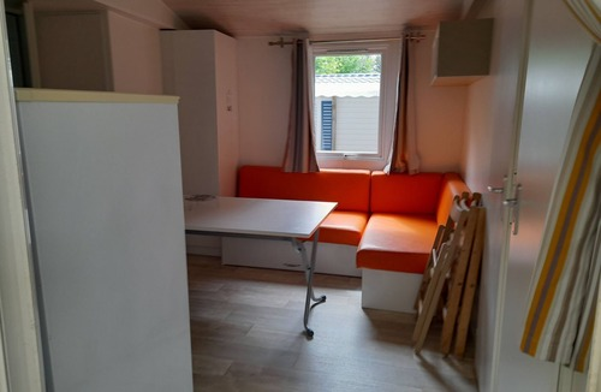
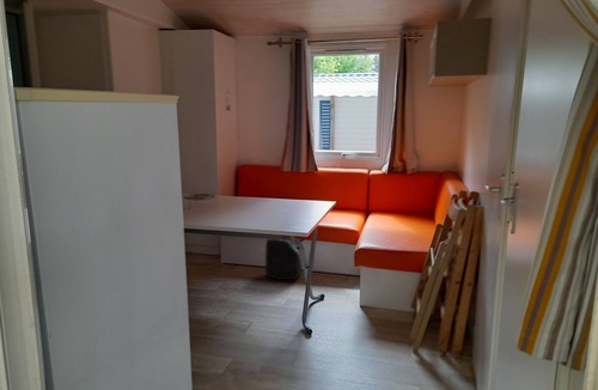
+ backpack [264,238,304,281]
